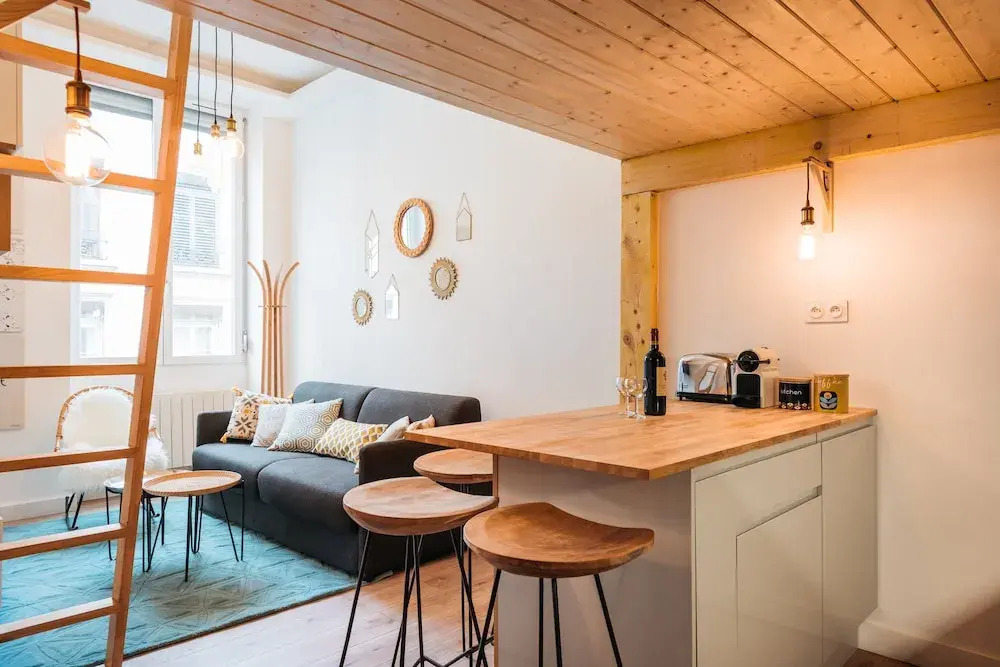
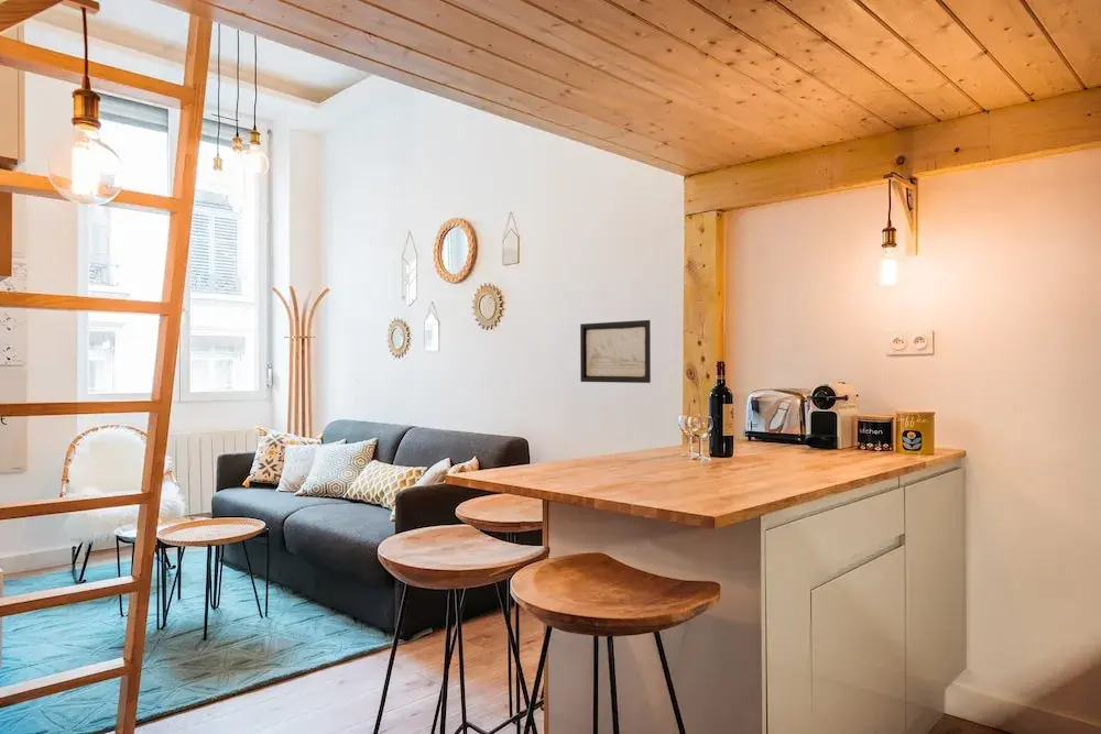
+ wall art [579,319,652,384]
